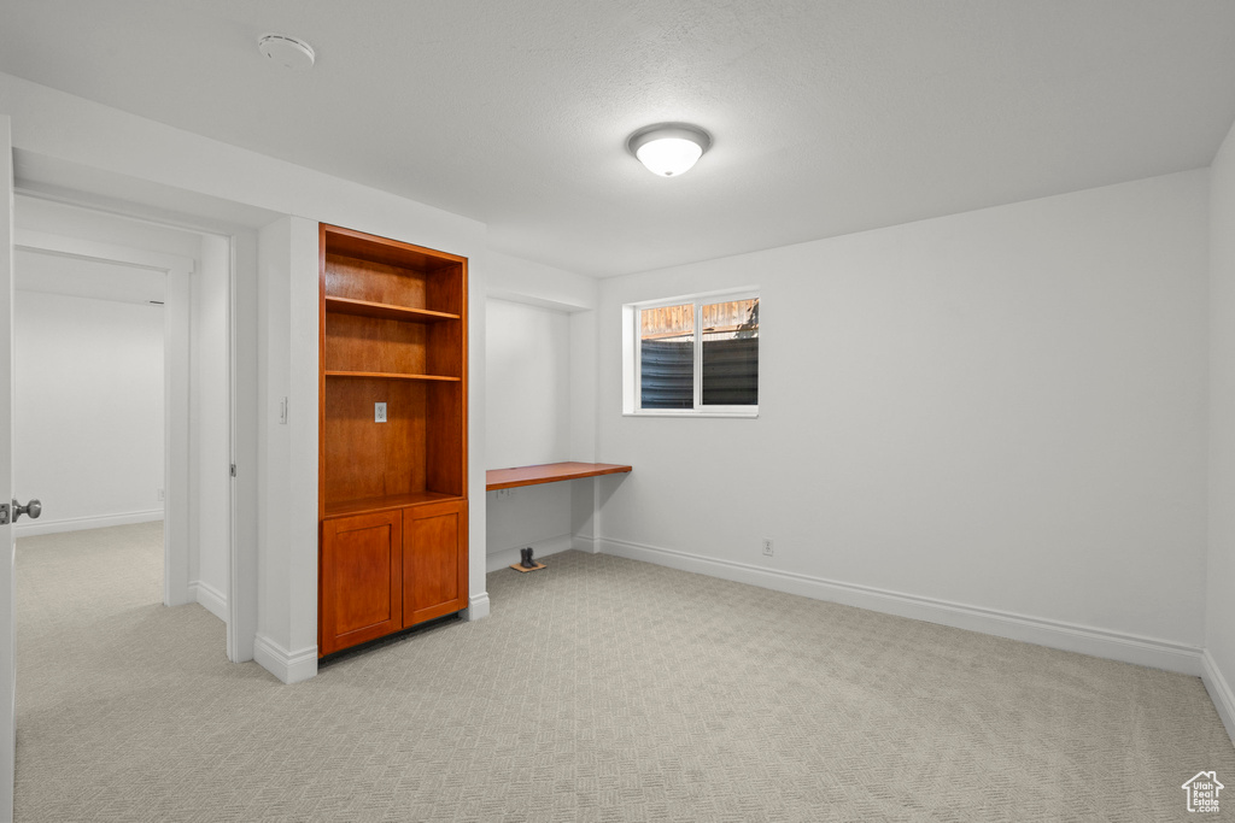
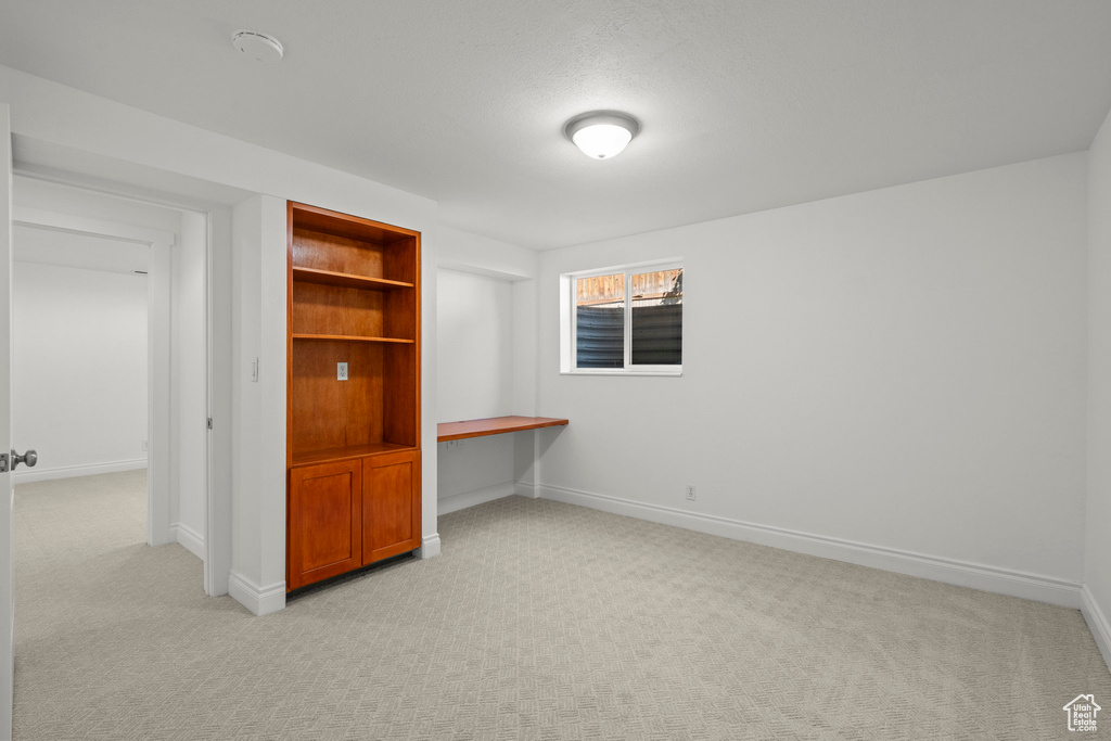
- boots [508,546,548,574]
